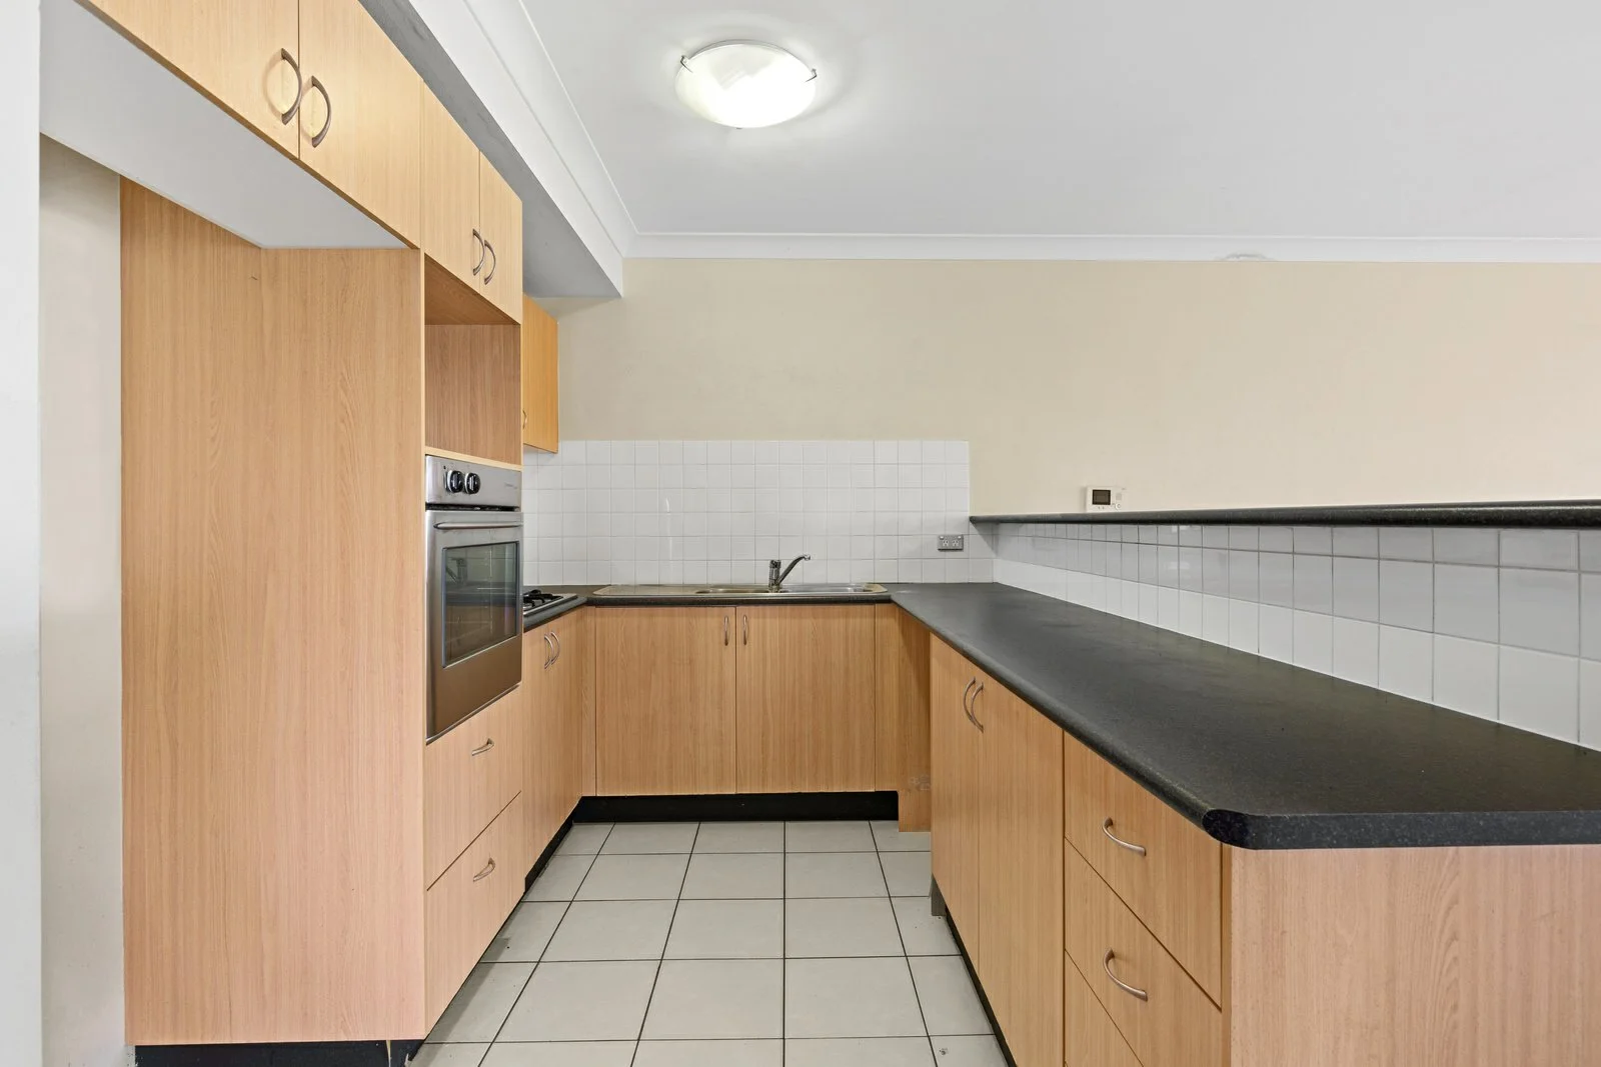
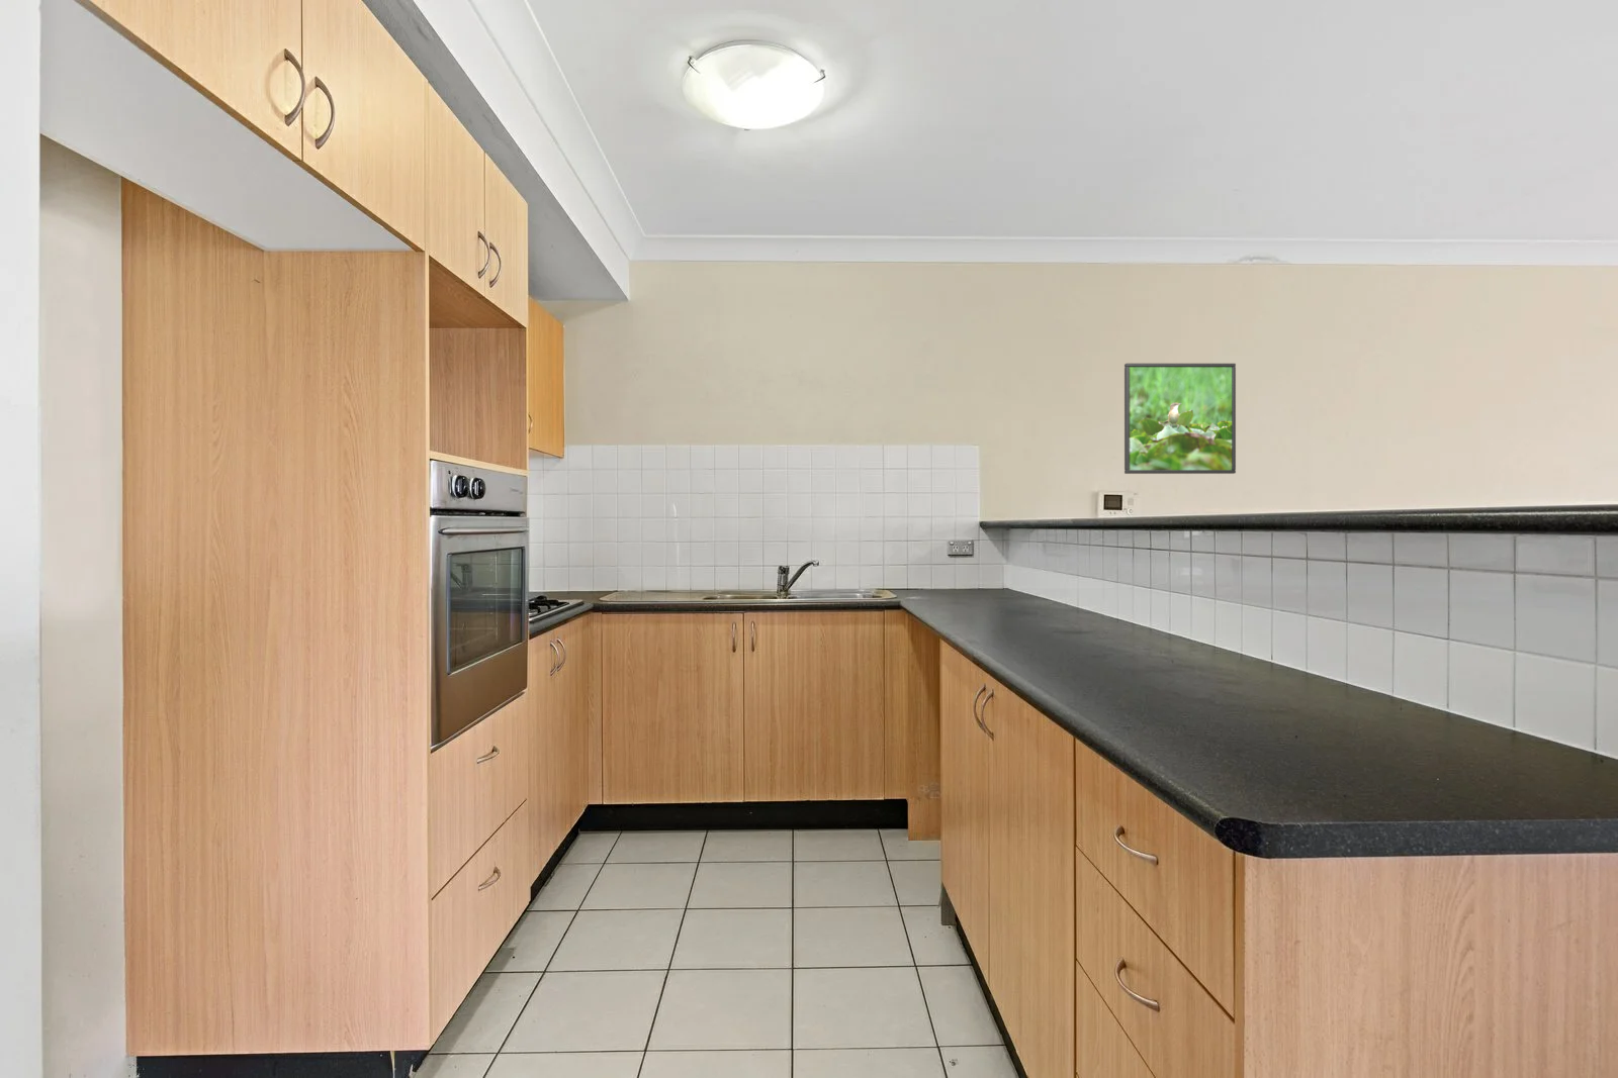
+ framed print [1123,362,1236,475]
